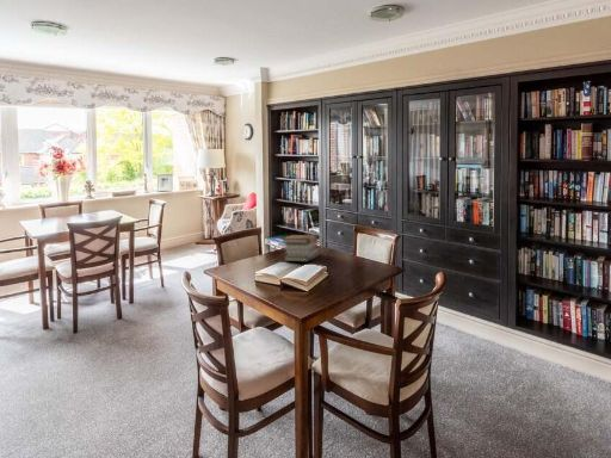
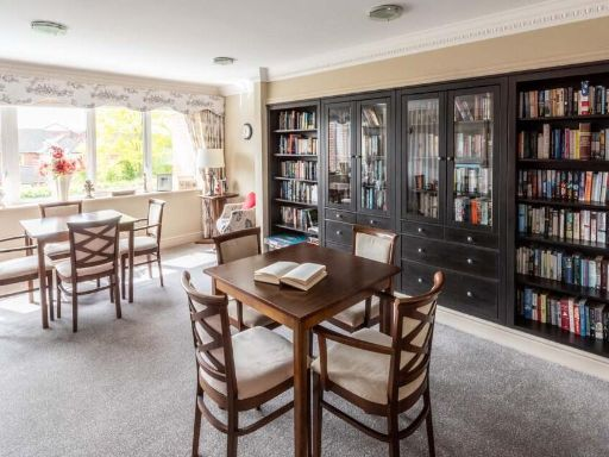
- book stack [280,234,321,262]
